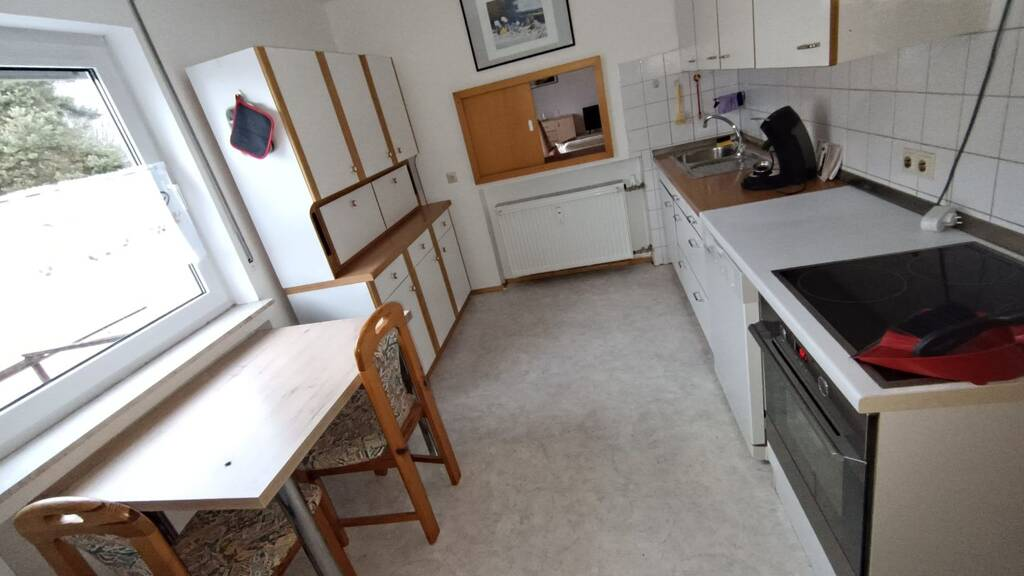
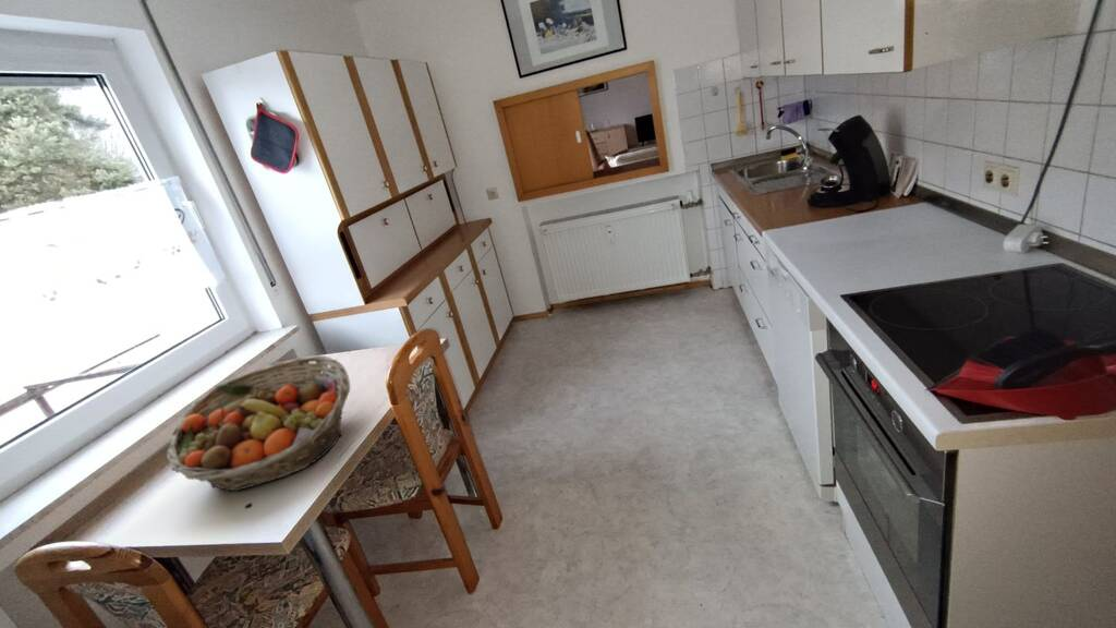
+ fruit basket [166,354,351,492]
